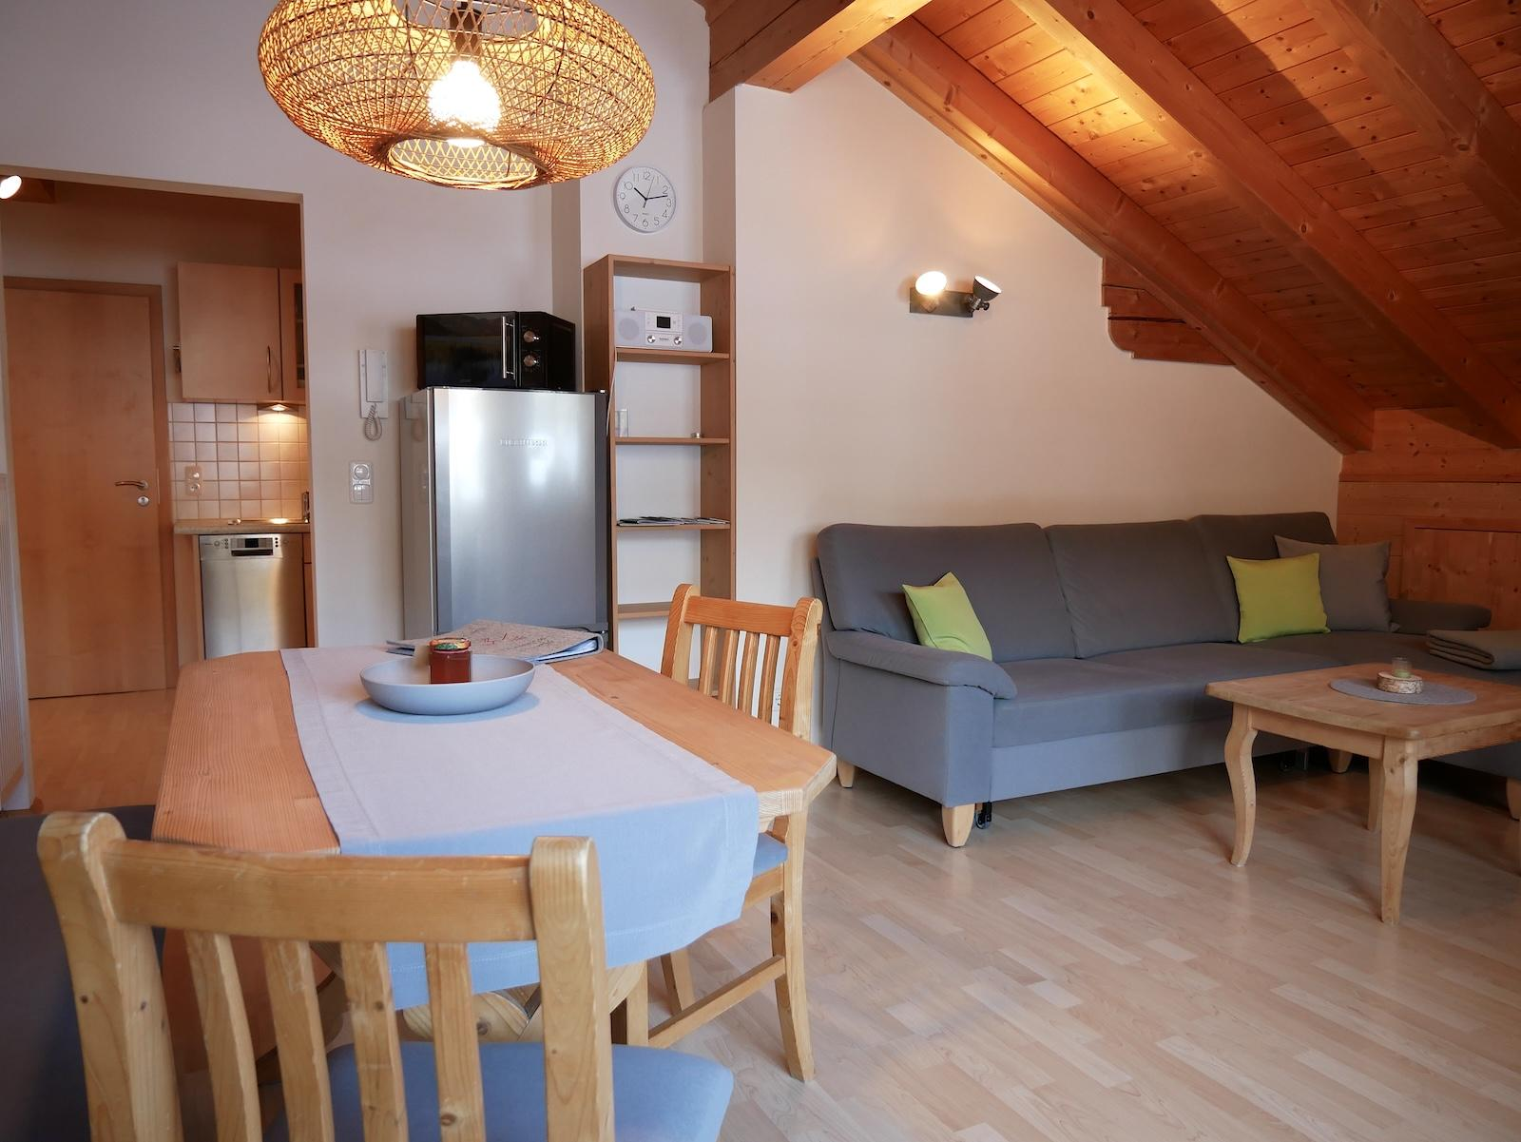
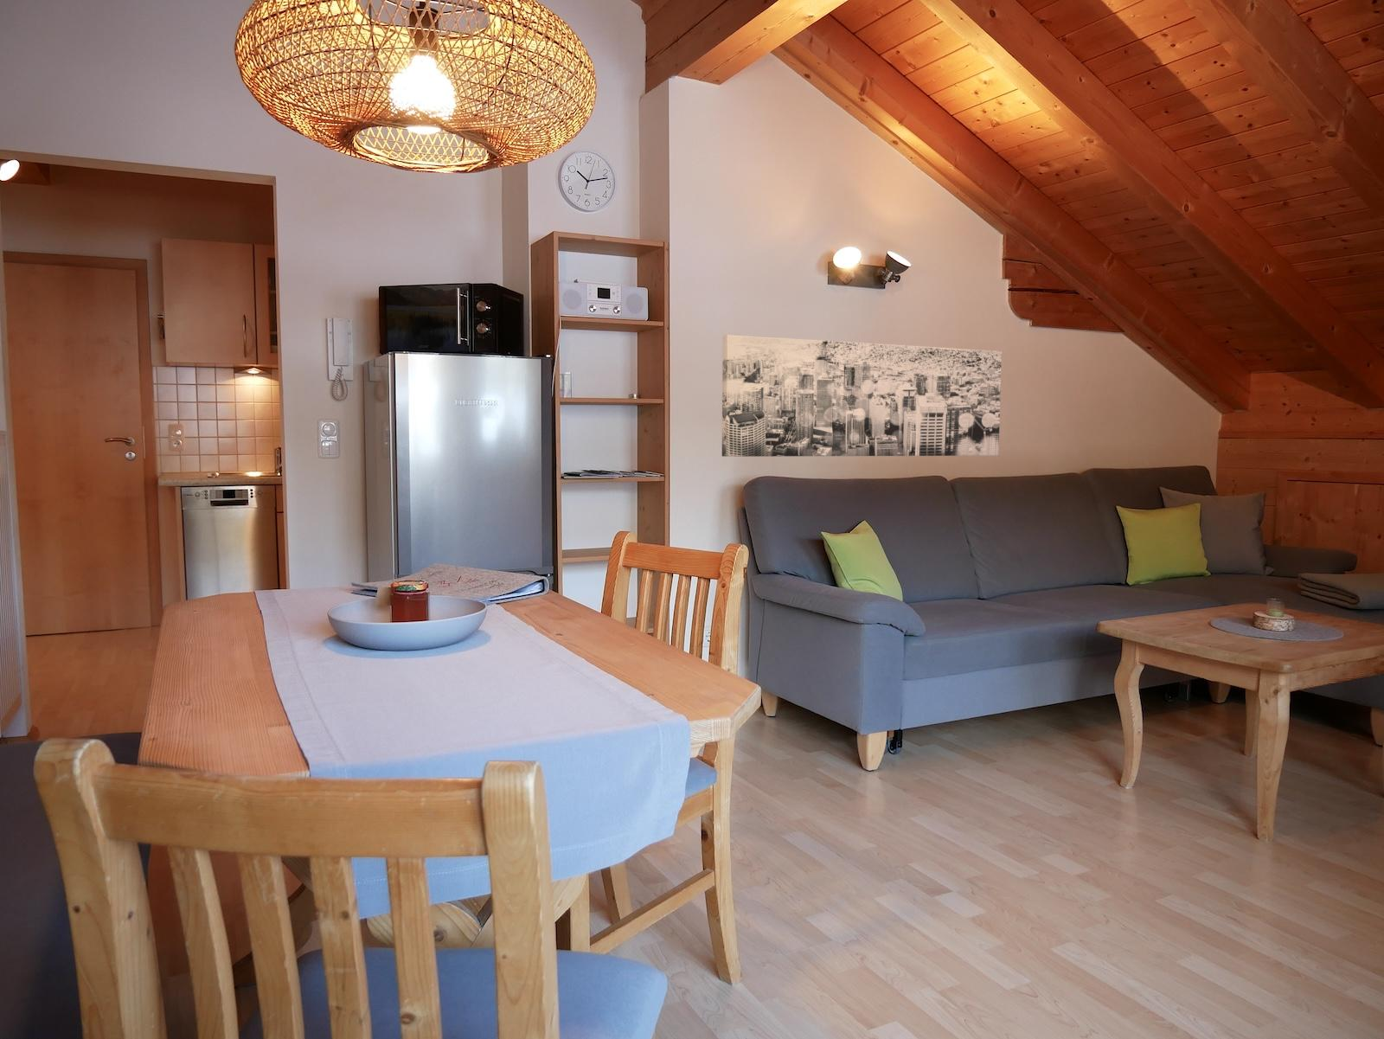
+ wall art [721,334,1003,457]
